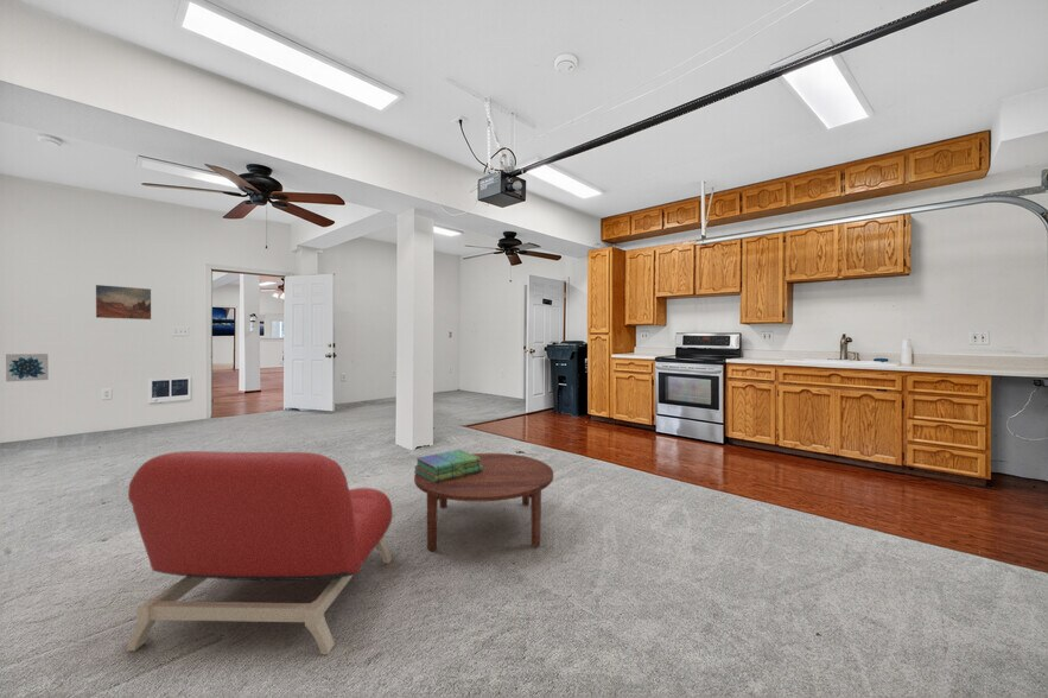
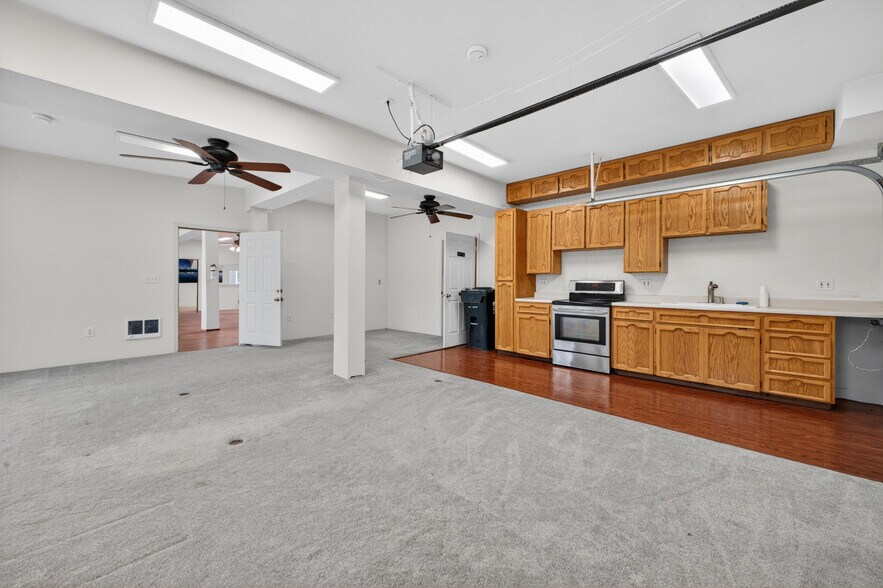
- coffee table [413,452,554,552]
- wall art [95,284,152,321]
- wall art [5,353,50,382]
- stack of books [413,449,483,483]
- armchair [126,450,394,655]
